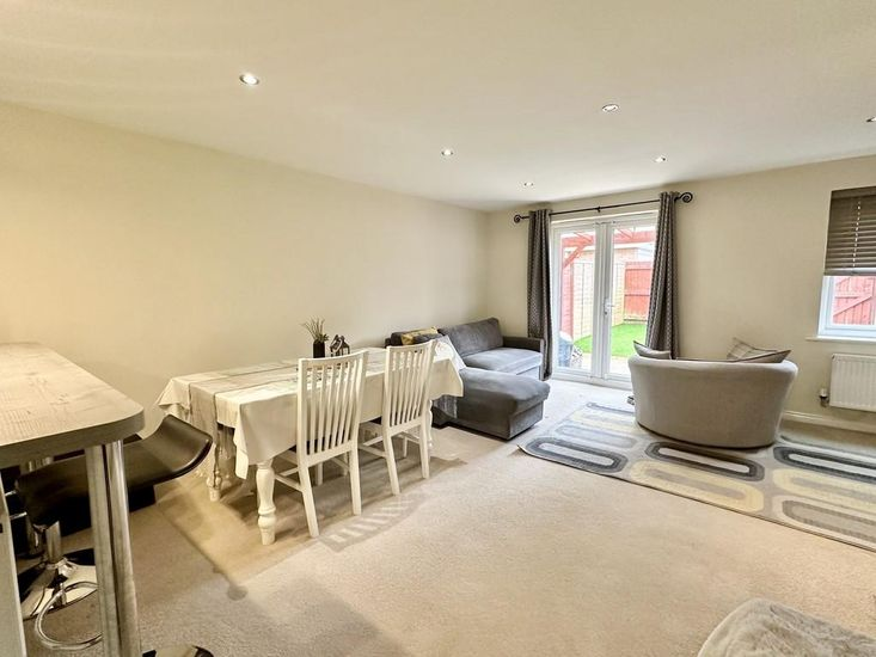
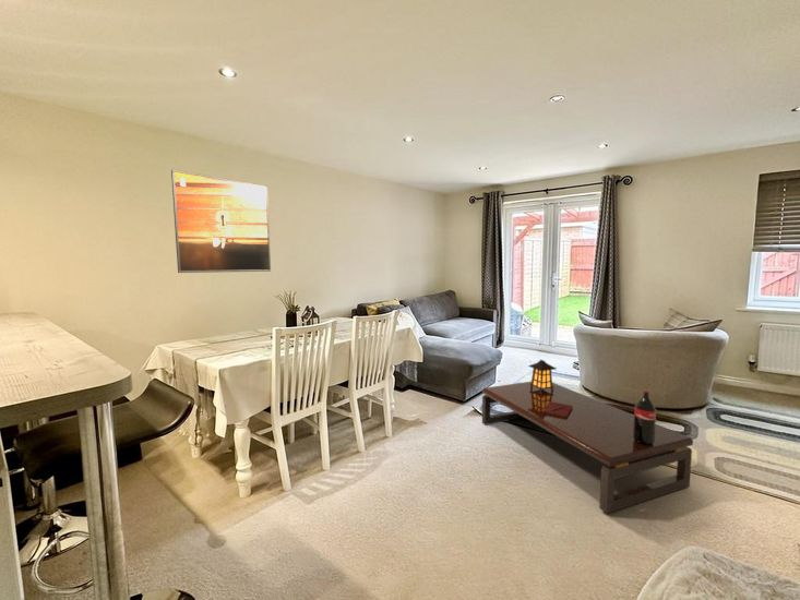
+ coffee table [481,359,694,514]
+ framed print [170,169,272,274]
